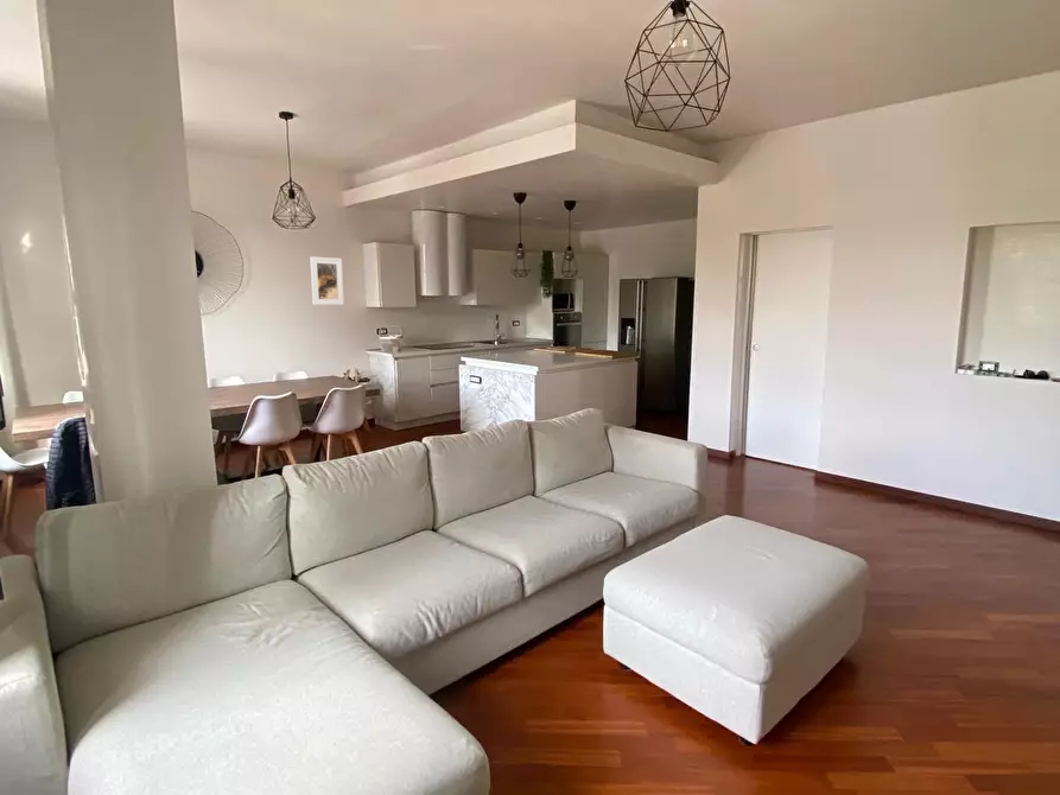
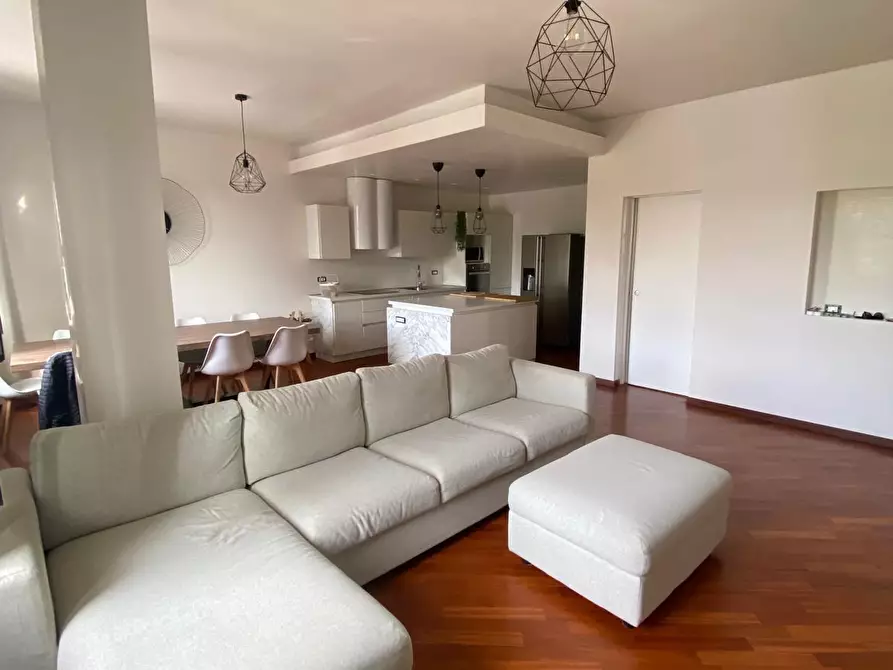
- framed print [309,255,345,306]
